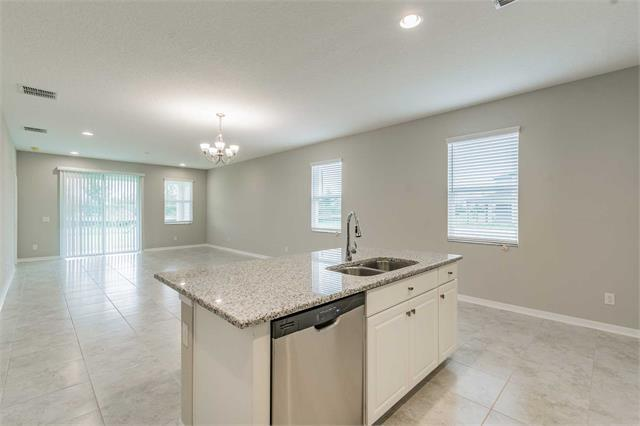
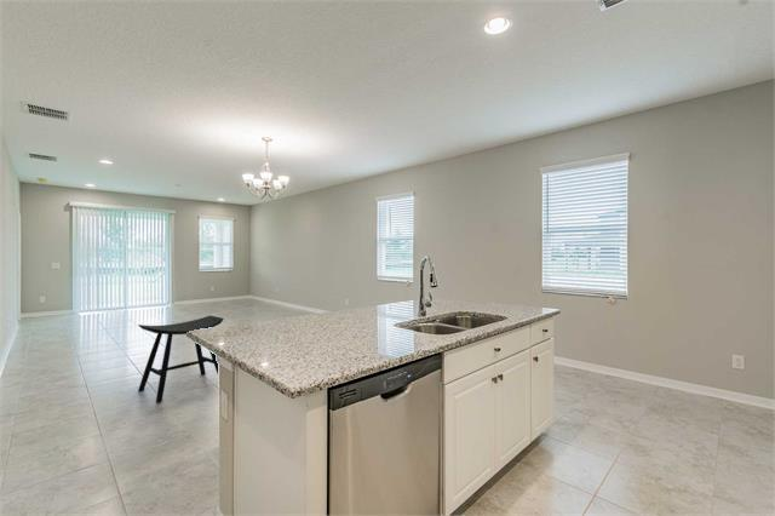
+ stool [137,315,225,403]
